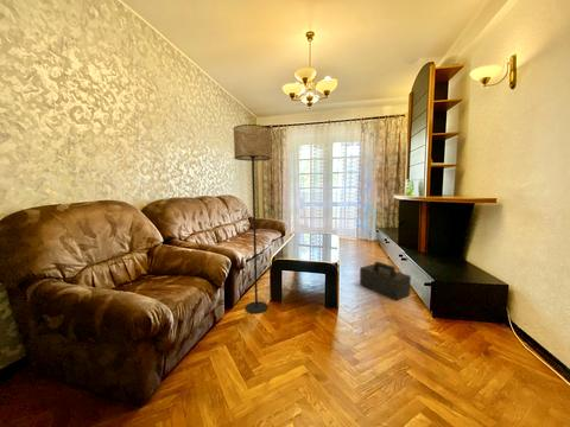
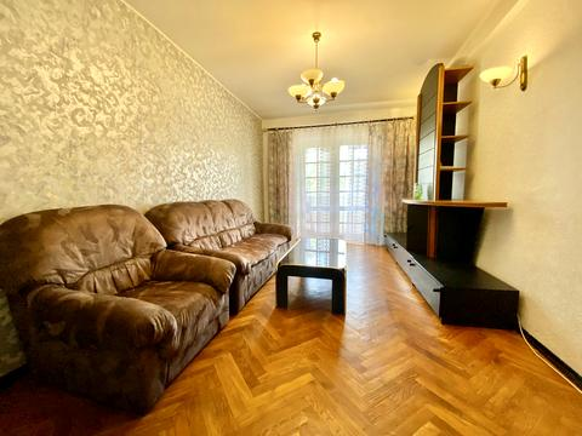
- floor lamp [233,123,272,314]
- speaker [359,261,412,301]
